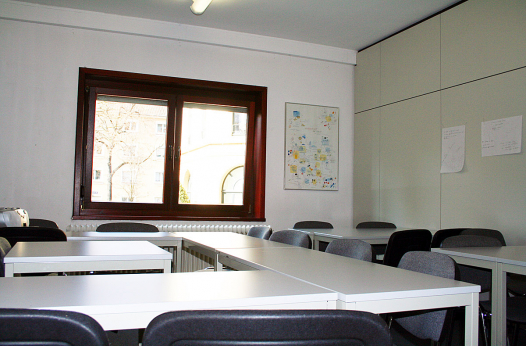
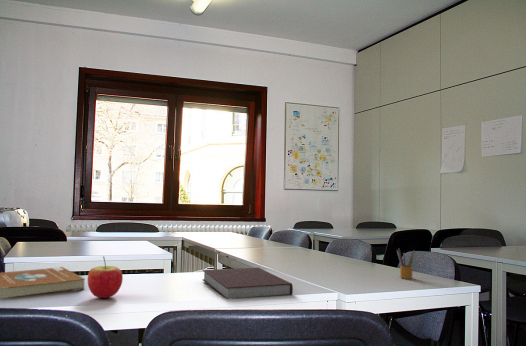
+ notebook [202,267,294,300]
+ apple [86,255,124,299]
+ pencil box [396,248,416,280]
+ book [0,266,86,299]
